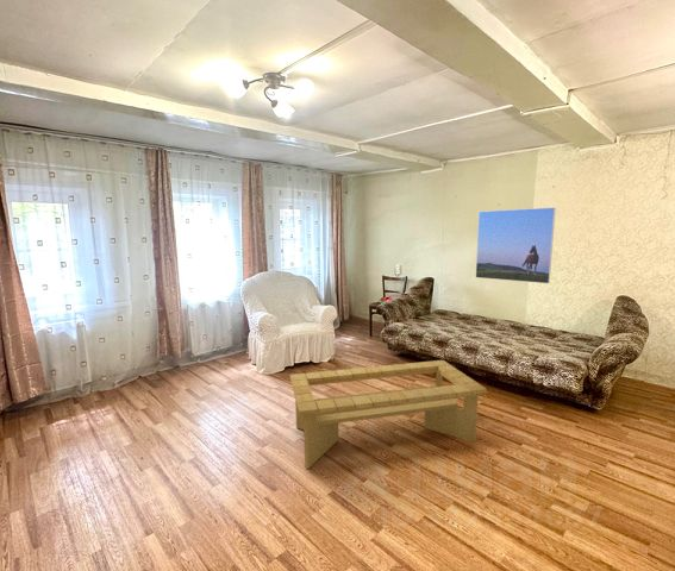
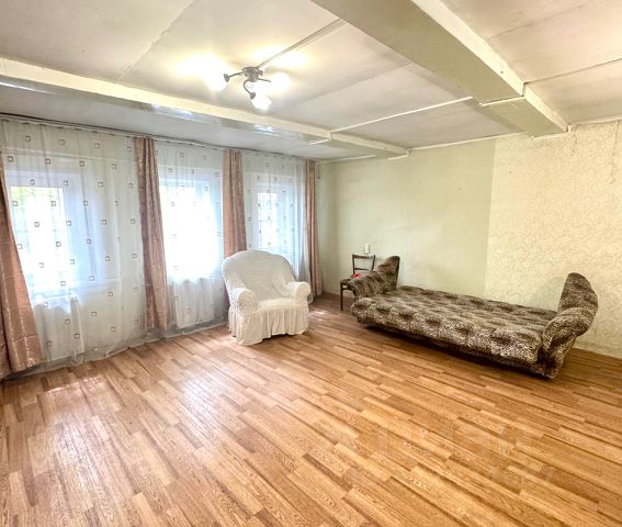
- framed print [475,206,557,284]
- coffee table [289,359,488,470]
